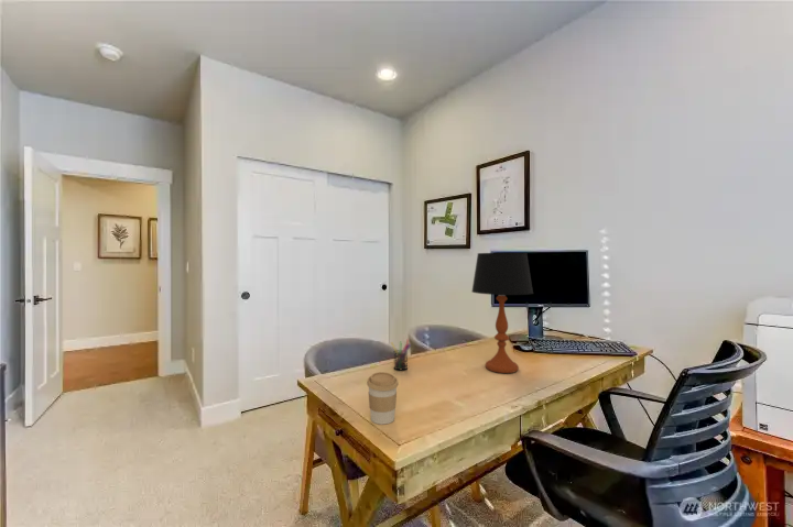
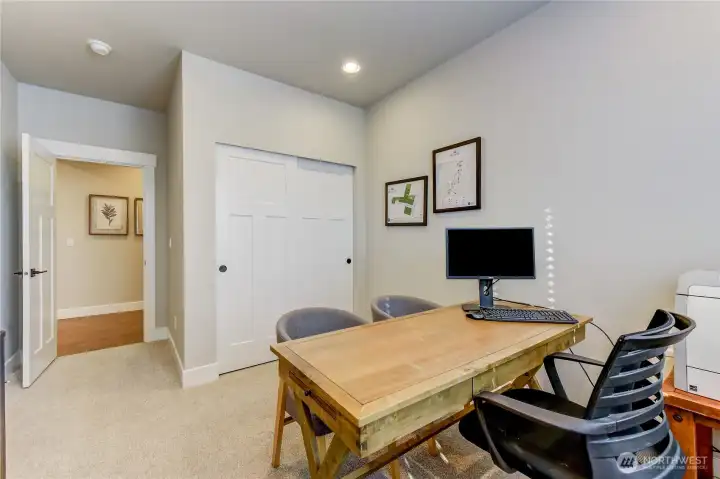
- coffee cup [366,371,400,426]
- table lamp [470,252,534,374]
- pen holder [390,338,412,372]
